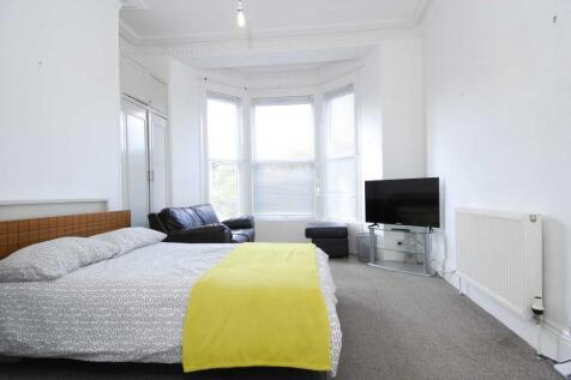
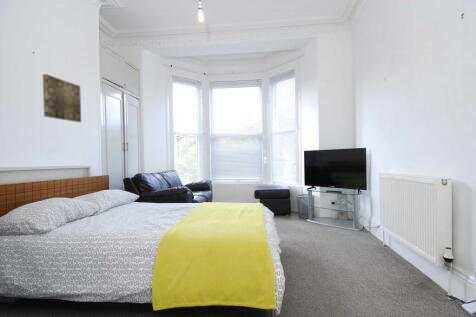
+ wall art [42,73,82,123]
